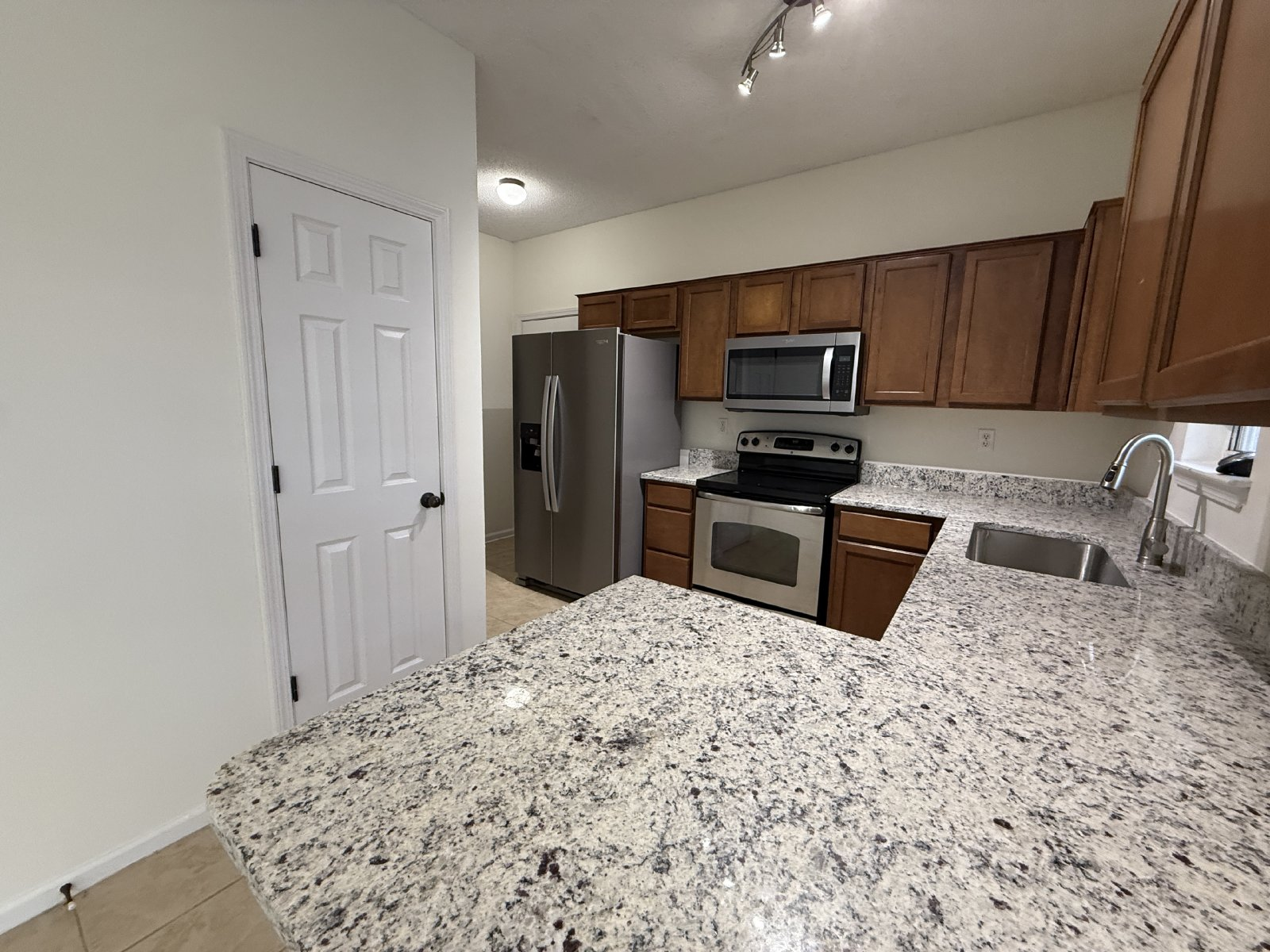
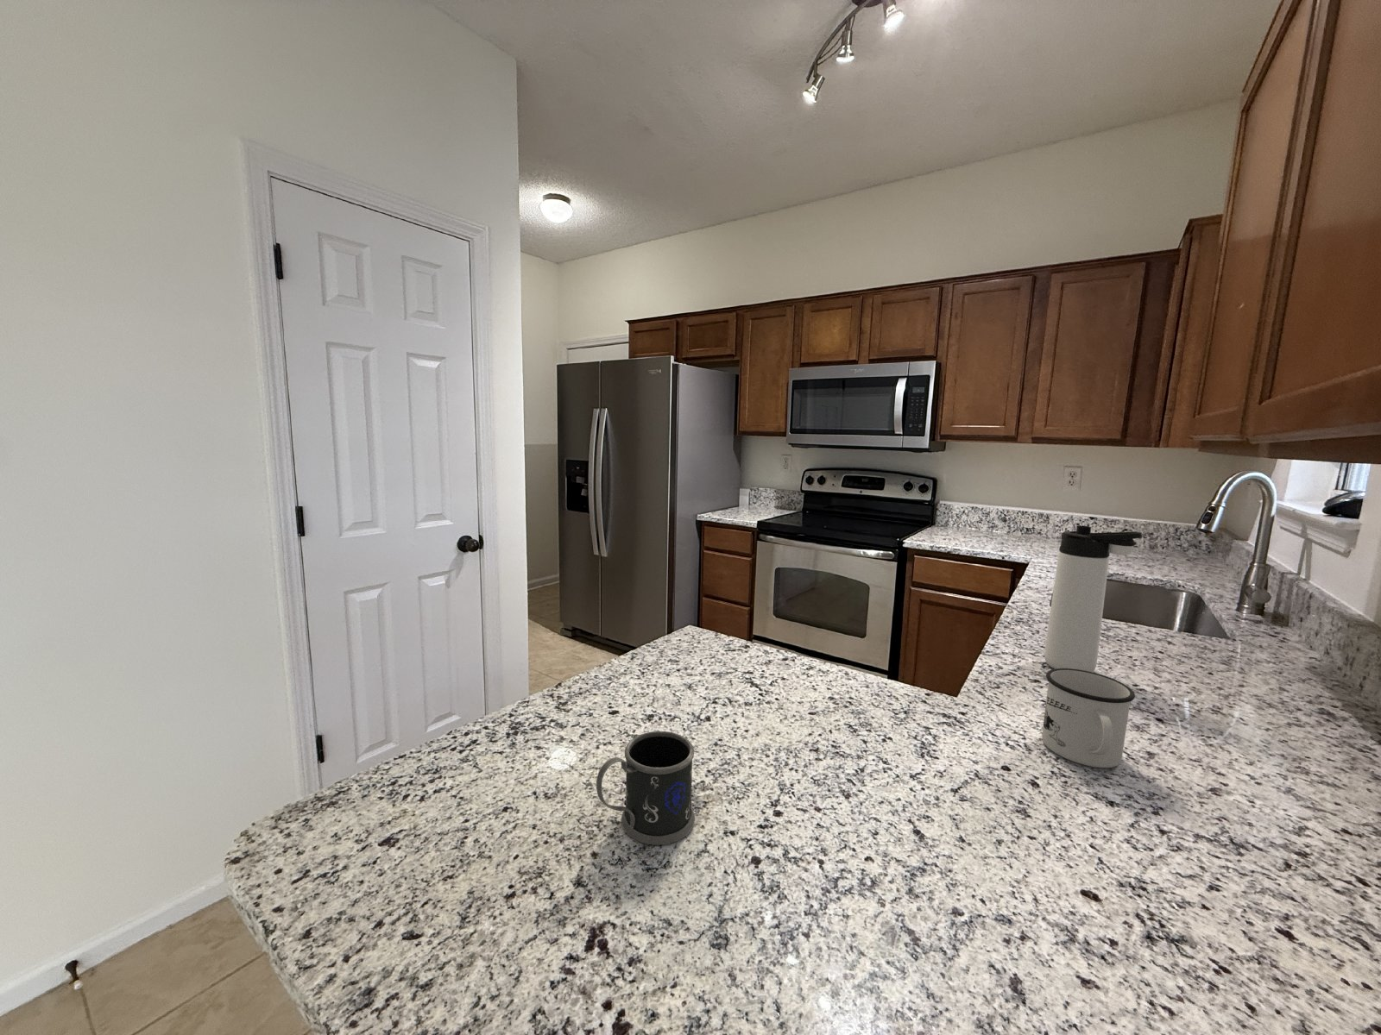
+ thermos bottle [1044,524,1143,673]
+ mug [1041,669,1136,769]
+ mug [596,731,696,845]
